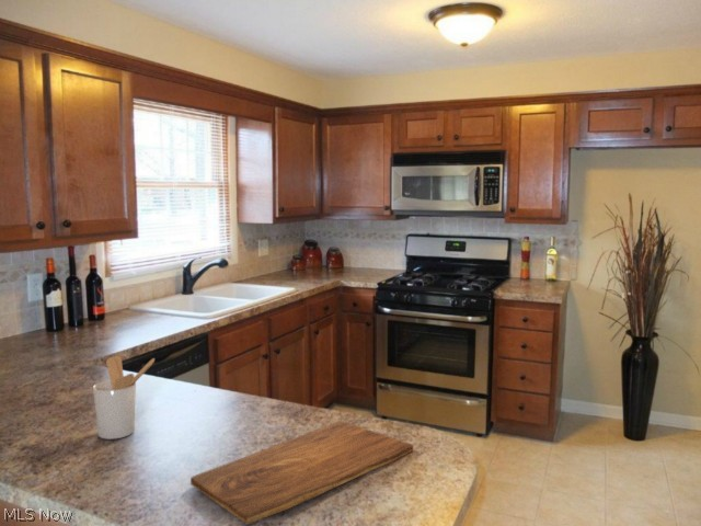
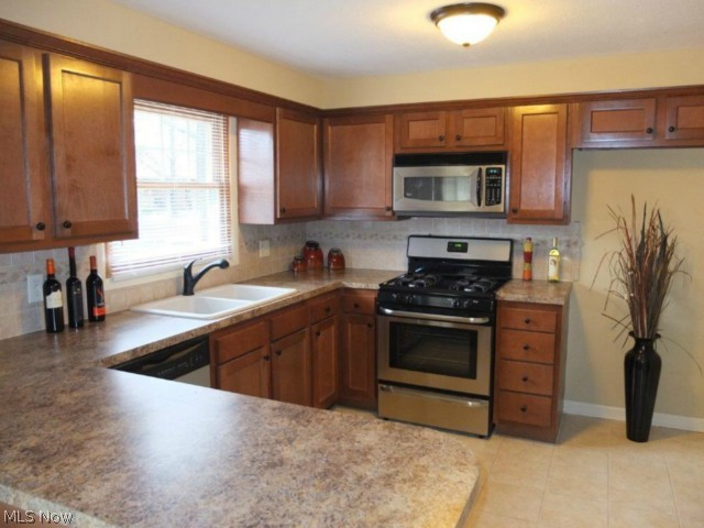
- utensil holder [92,355,156,441]
- cutting board [189,420,414,525]
